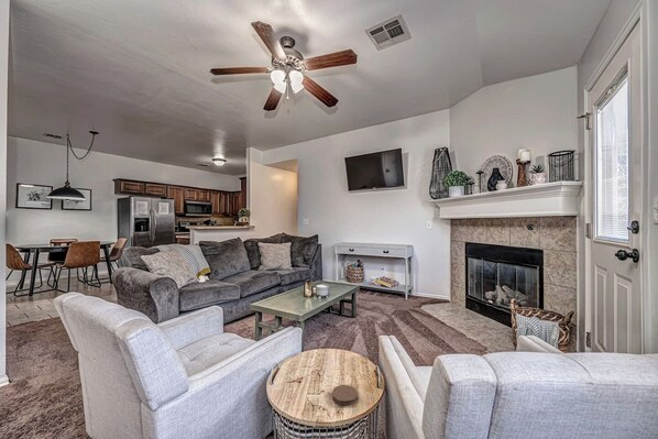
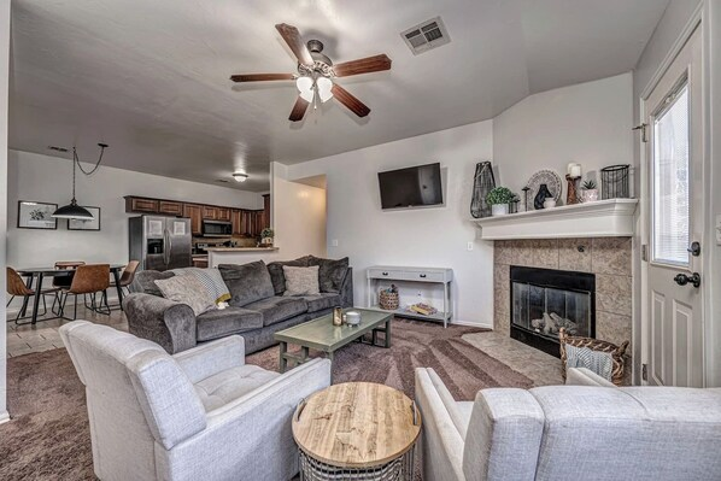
- coaster [331,384,359,406]
